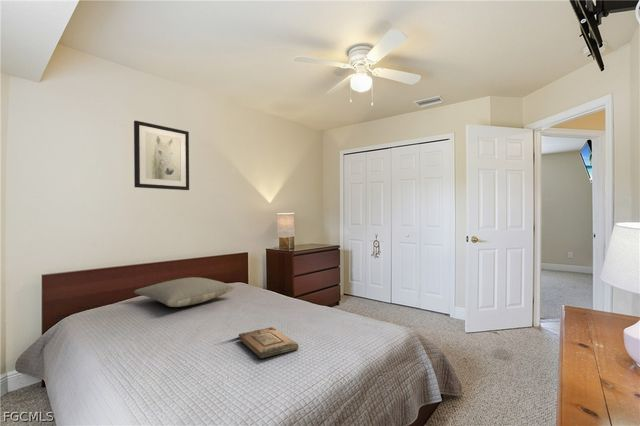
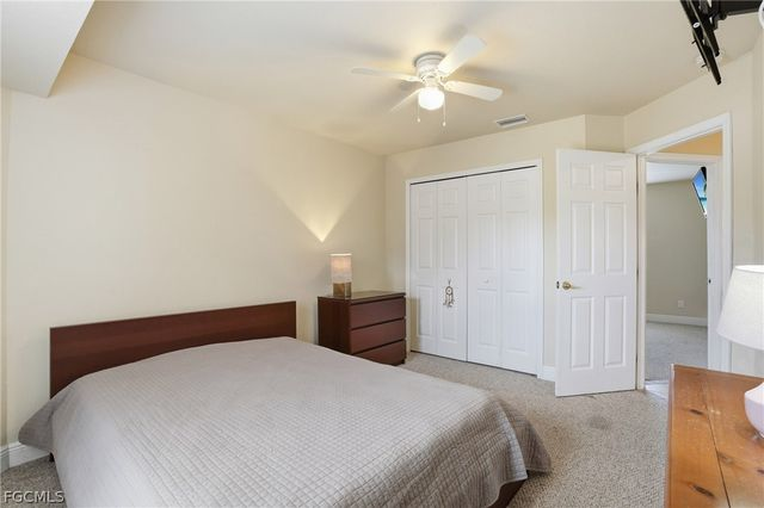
- wall art [133,119,190,191]
- book [238,326,300,359]
- pillow [133,276,235,308]
